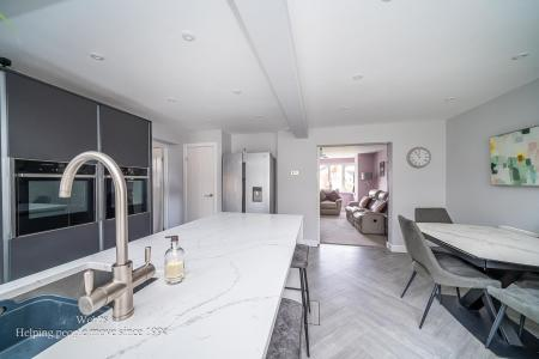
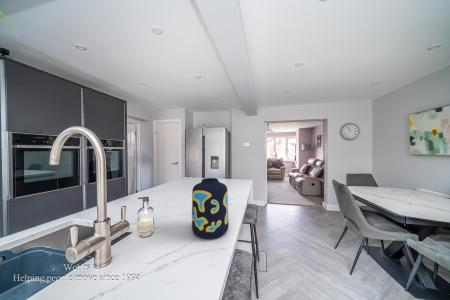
+ vase [191,177,230,239]
